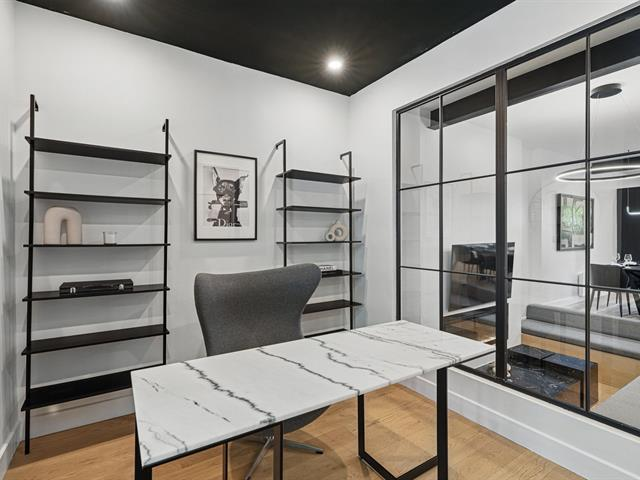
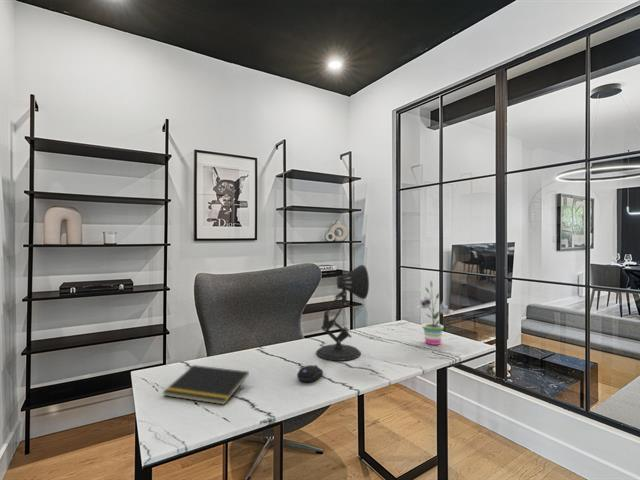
+ notepad [162,364,250,406]
+ potted plant [416,280,454,346]
+ computer mouse [296,364,324,383]
+ desk lamp [315,264,370,362]
